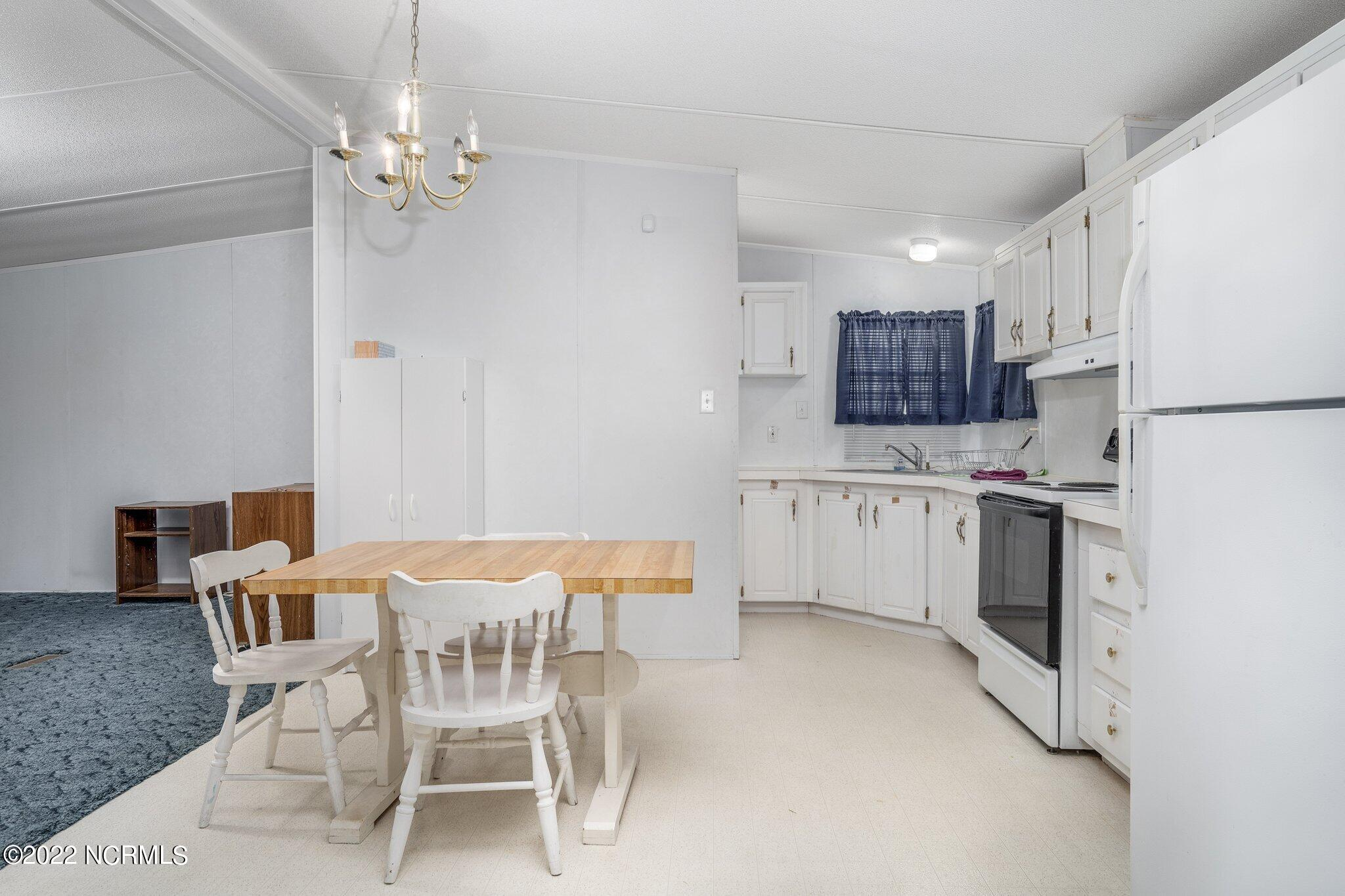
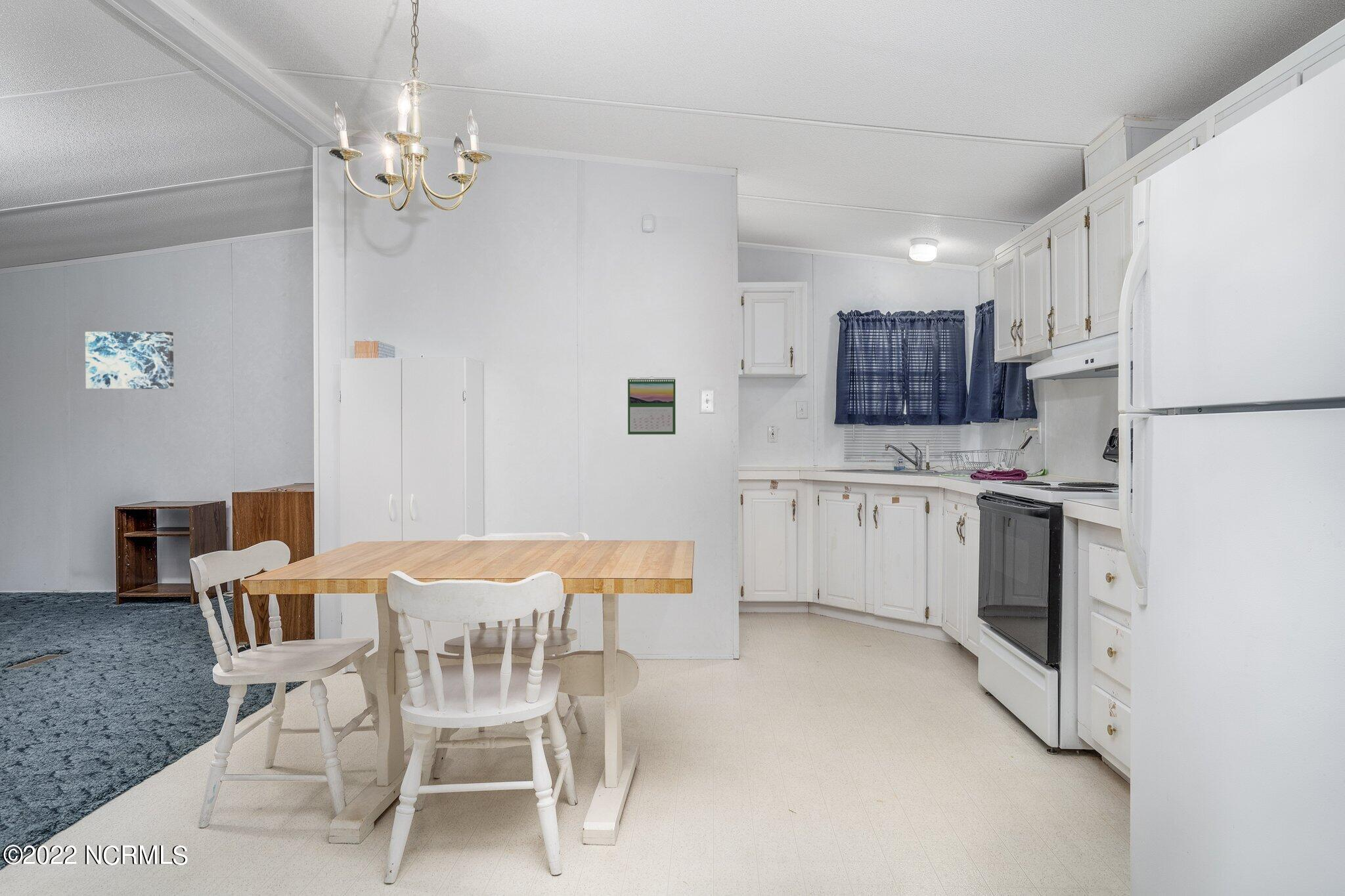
+ wall art [85,331,174,390]
+ calendar [627,376,676,435]
